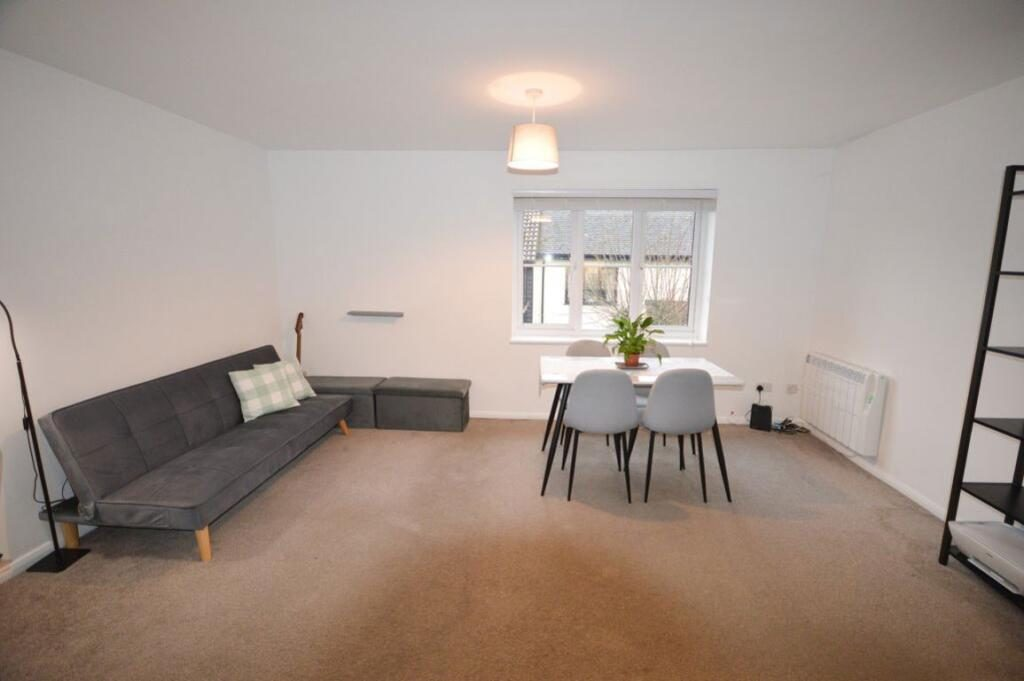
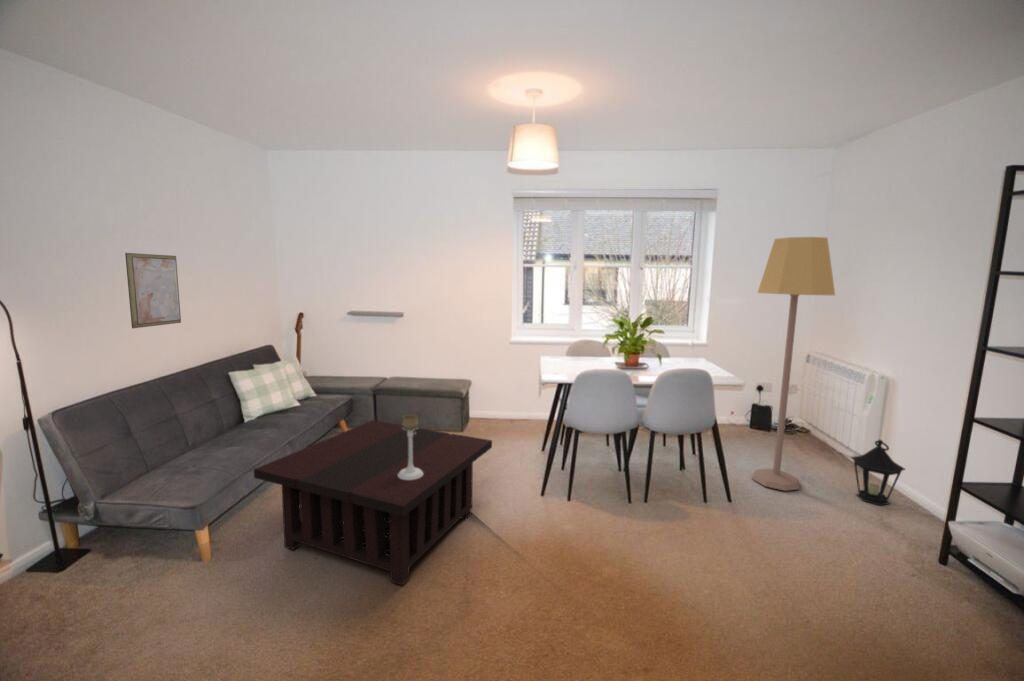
+ coffee table [253,419,493,586]
+ lamp [751,236,836,492]
+ lantern [850,439,907,507]
+ candle holder [398,413,423,480]
+ wall art [124,252,182,329]
